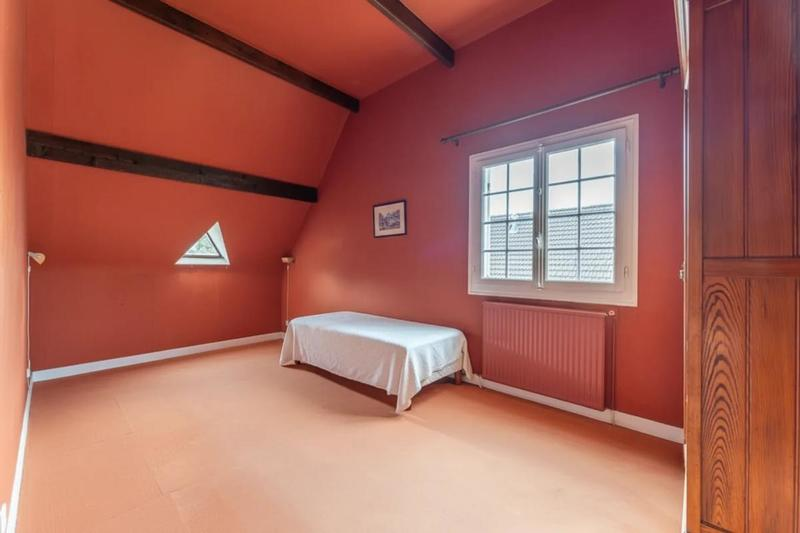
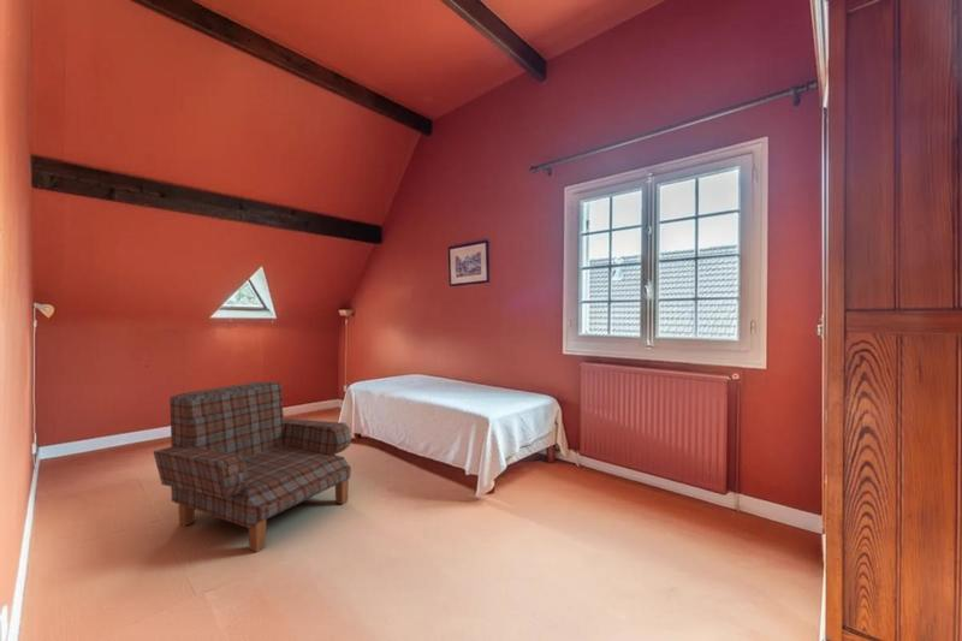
+ armchair [152,380,354,553]
